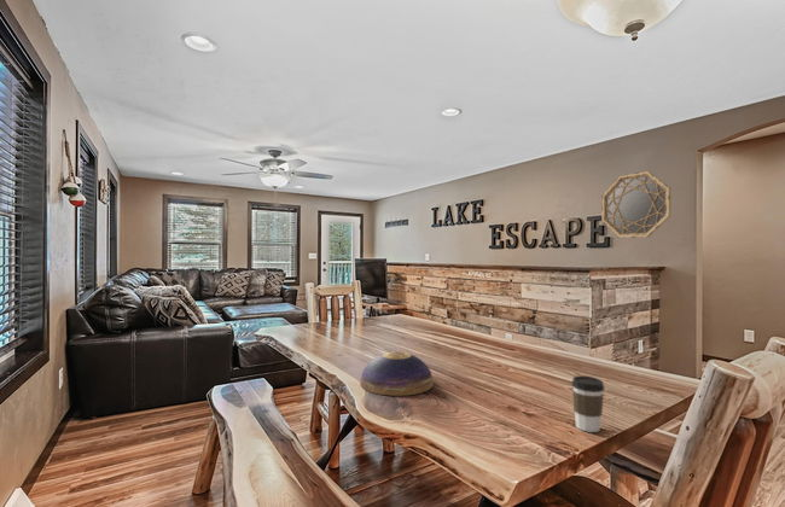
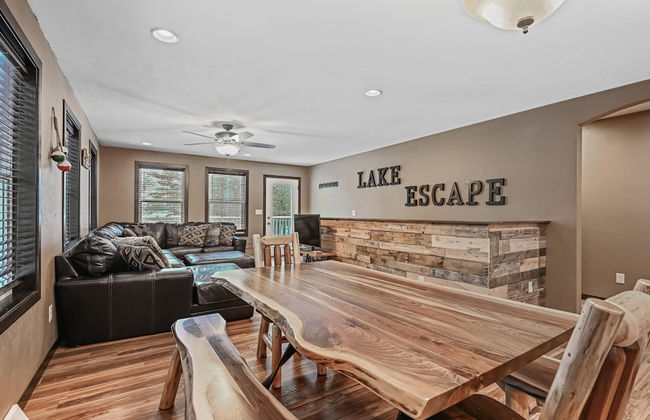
- home mirror [600,170,671,239]
- decorative bowl [359,351,435,397]
- coffee cup [570,374,605,433]
